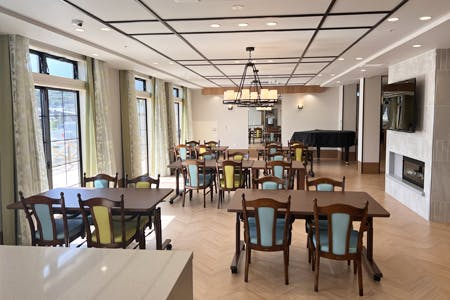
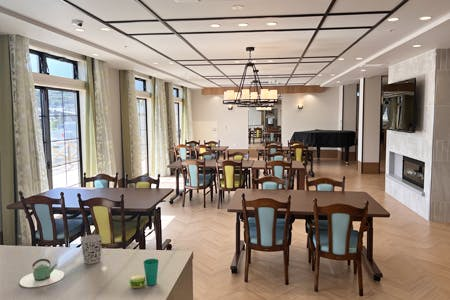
+ teapot [19,258,65,288]
+ cup [128,258,160,289]
+ cup [79,234,104,265]
